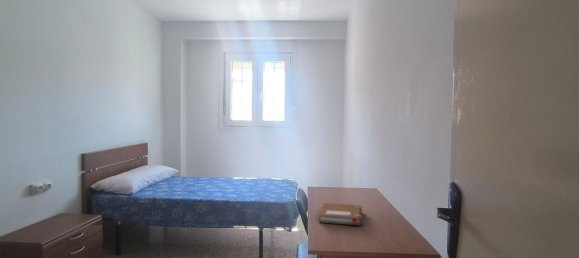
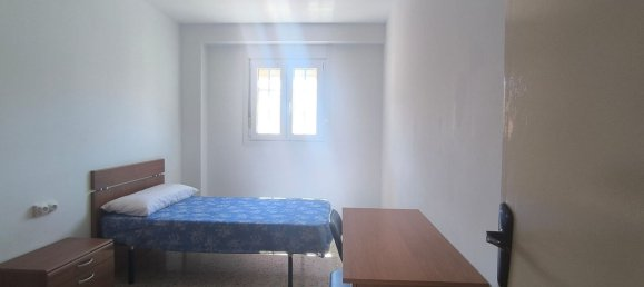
- notebook [318,202,363,226]
